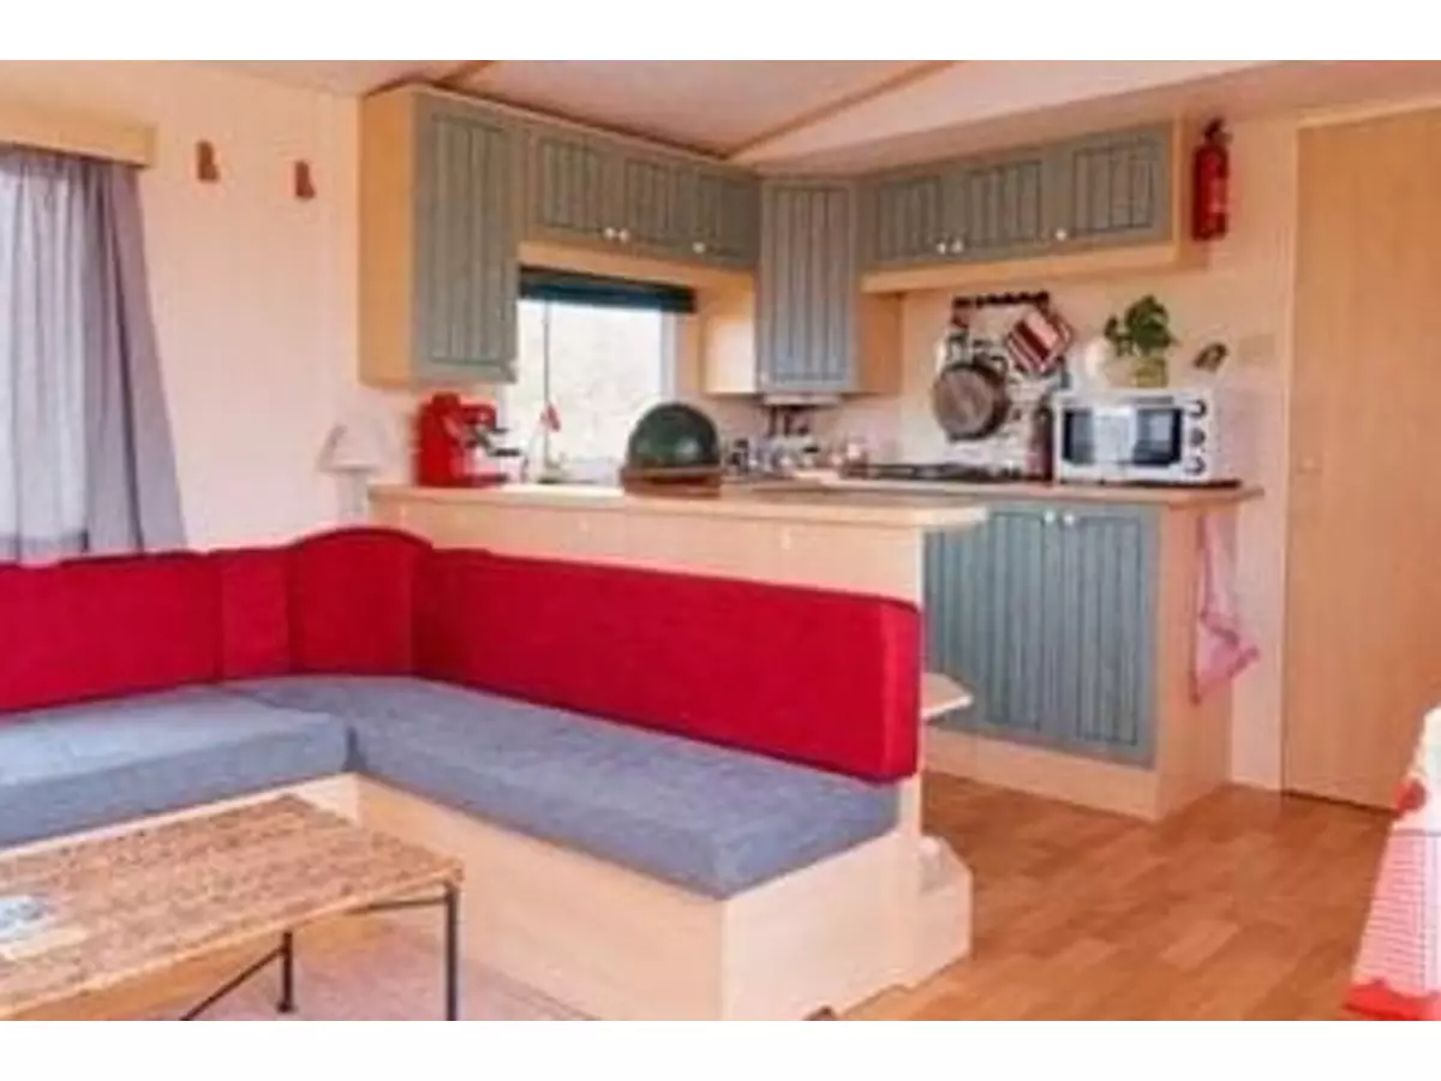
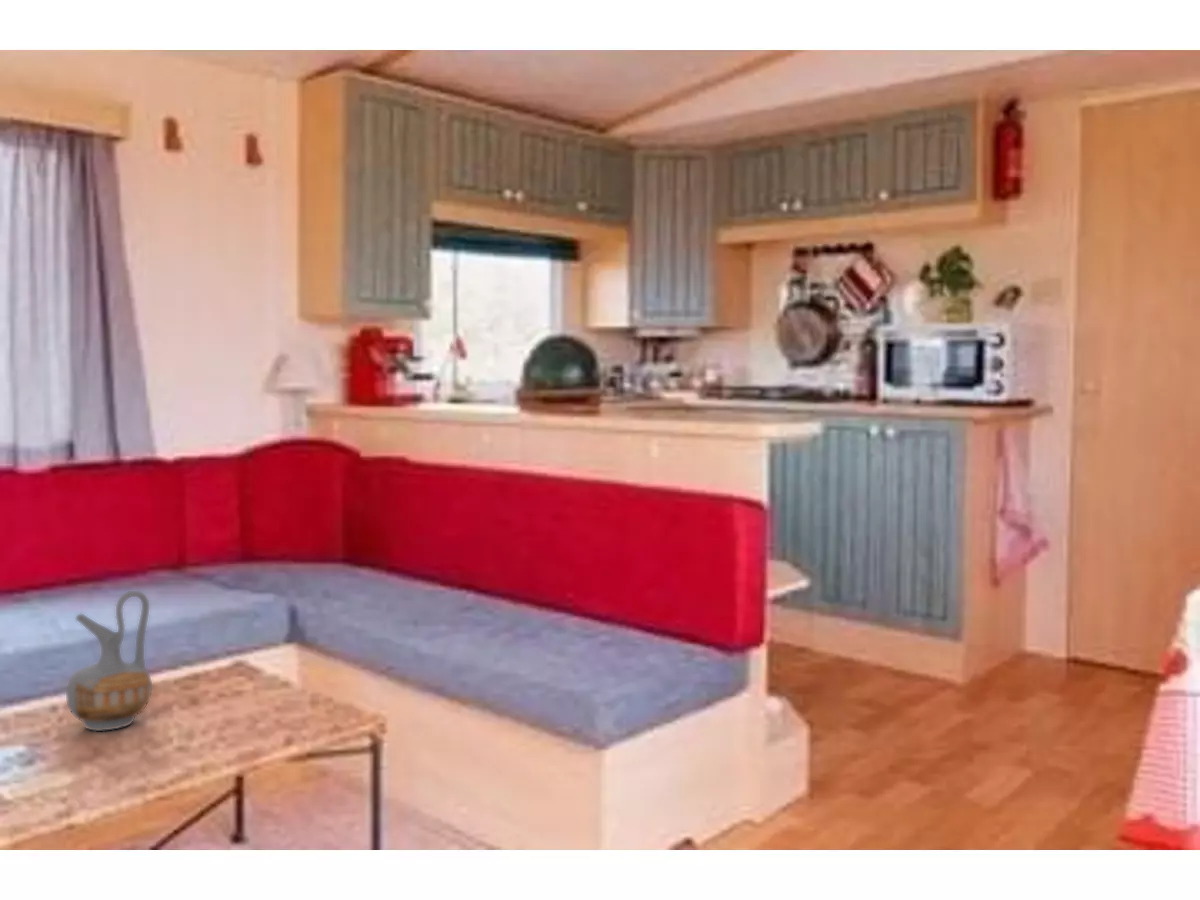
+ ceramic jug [65,590,153,732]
